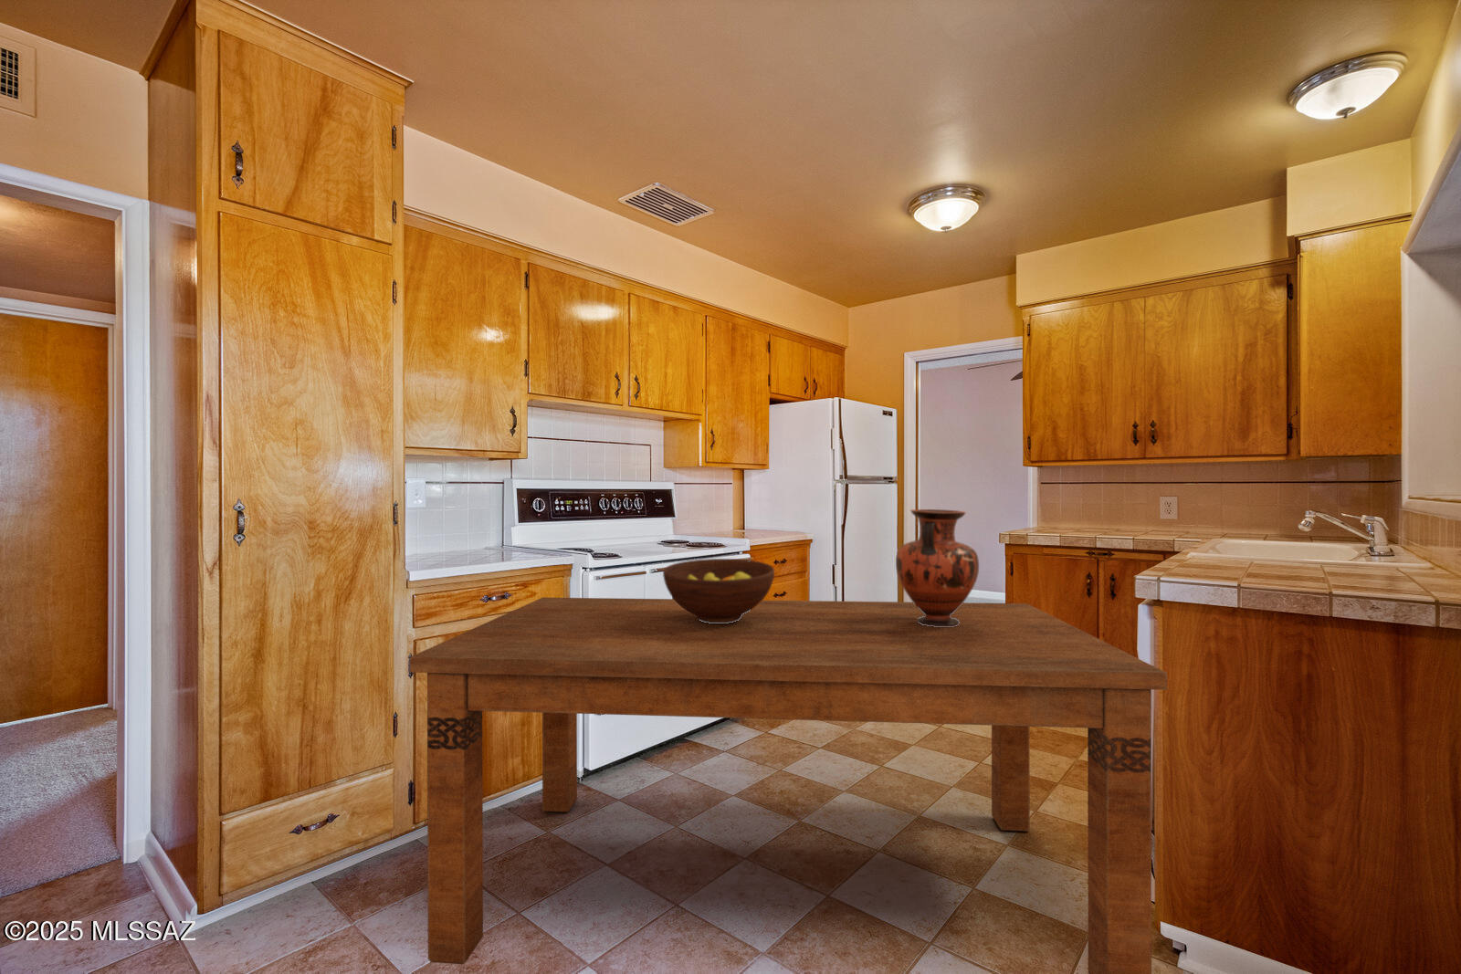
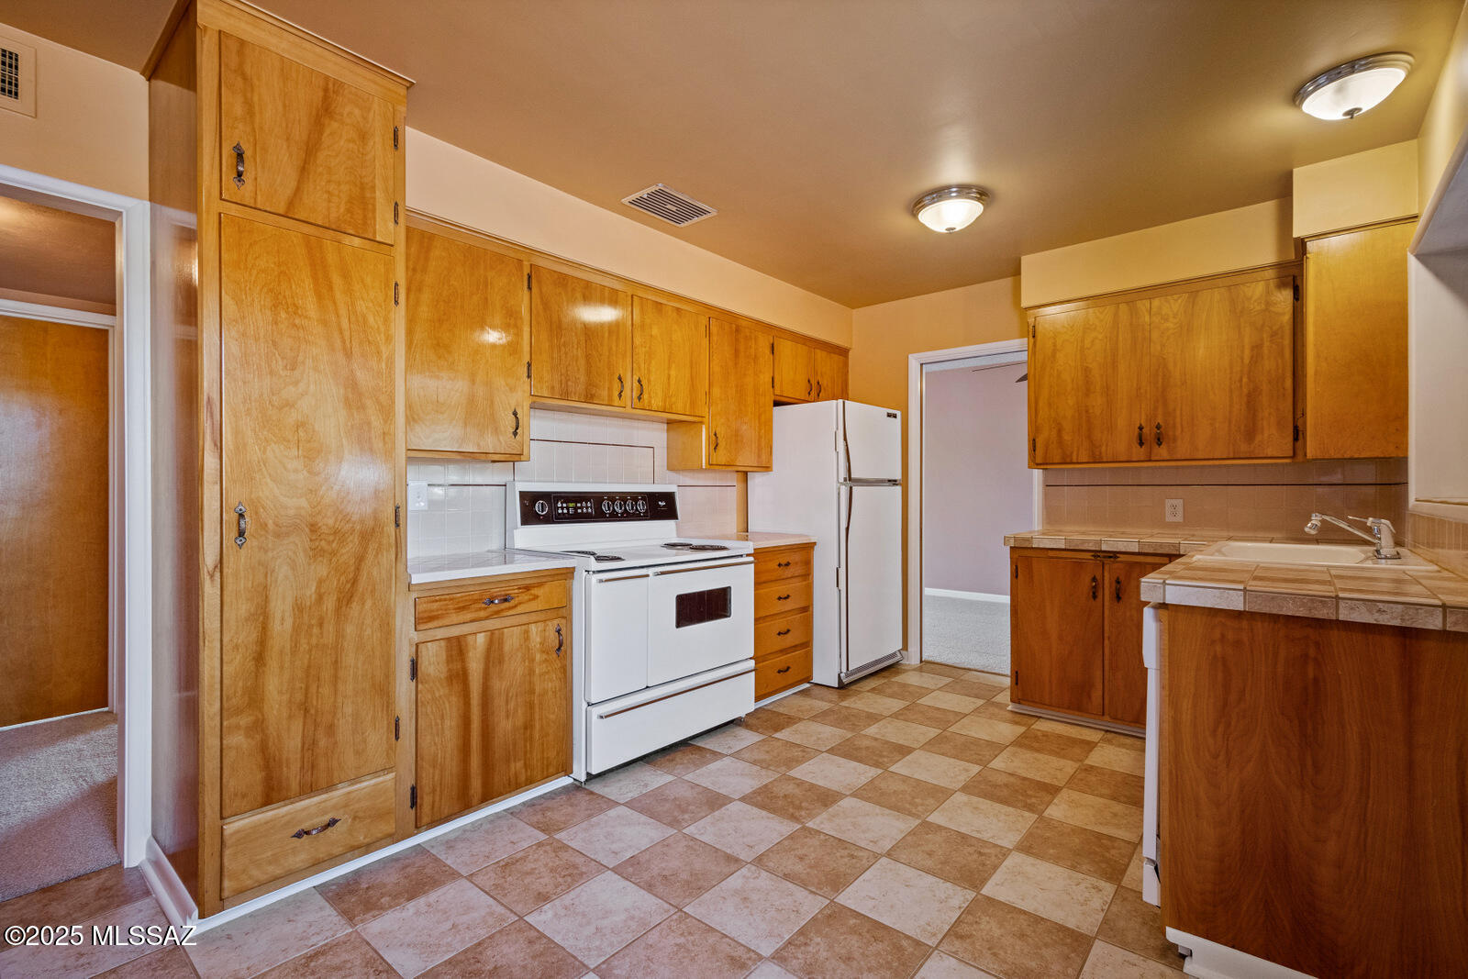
- vase [895,509,979,627]
- dining table [409,596,1167,974]
- fruit bowl [662,558,775,624]
